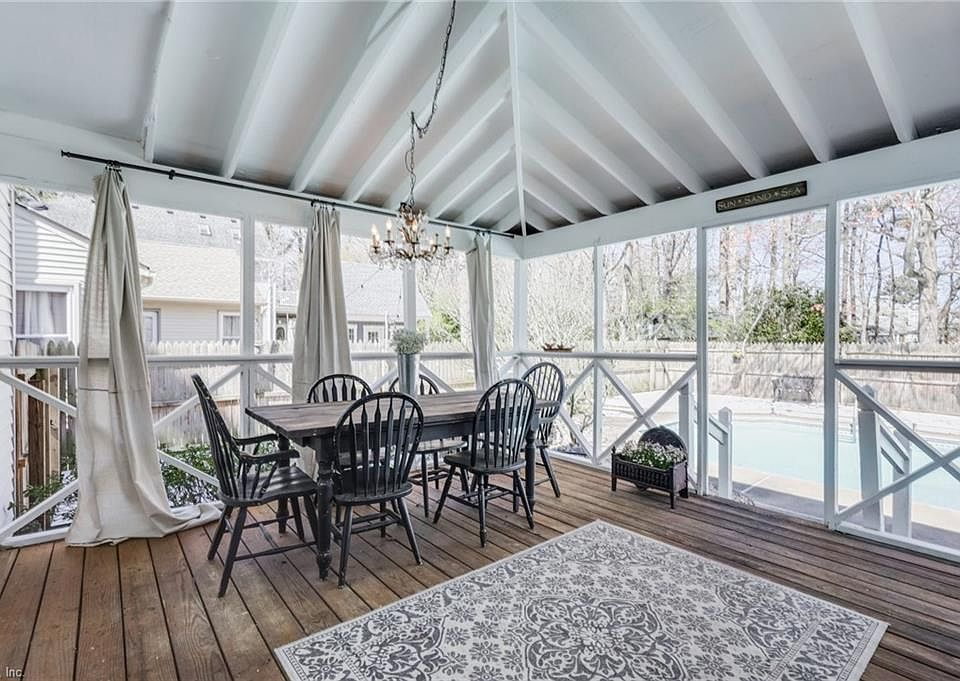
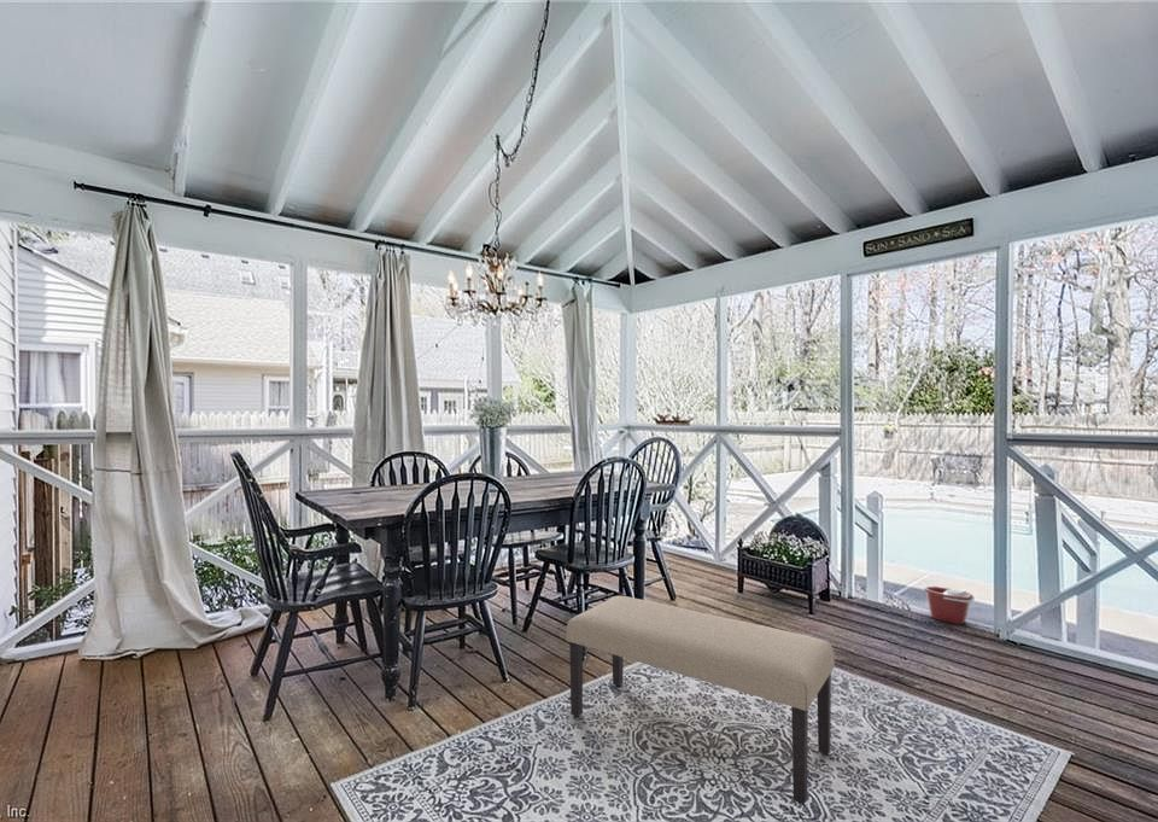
+ bucket [923,585,976,625]
+ bench [565,595,836,805]
